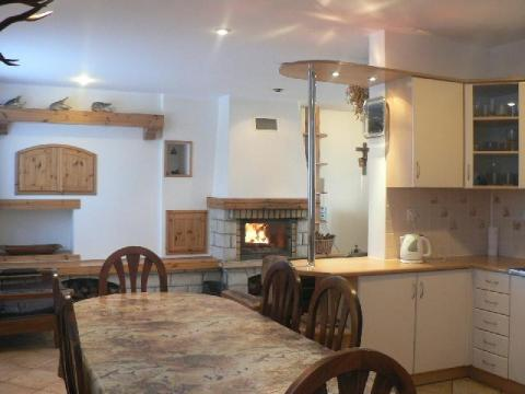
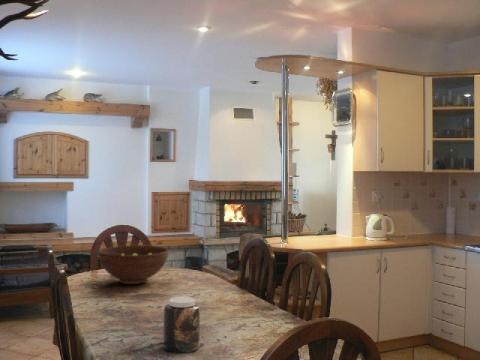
+ jar [162,296,201,354]
+ fruit bowl [97,244,170,285]
